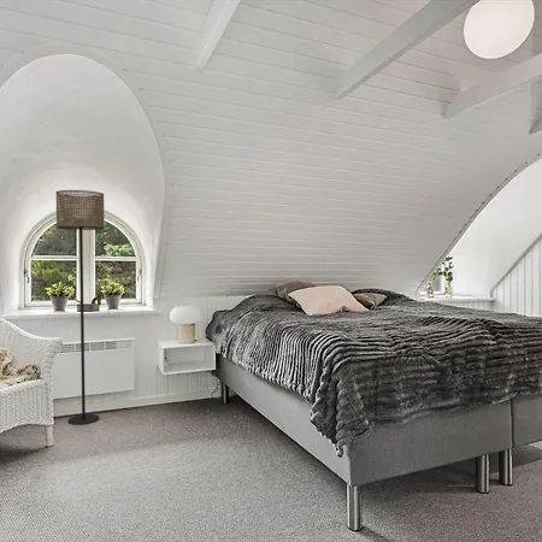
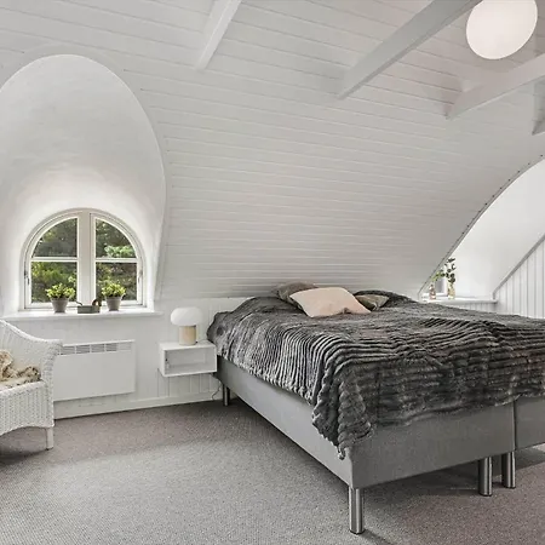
- floor lamp [54,189,106,426]
